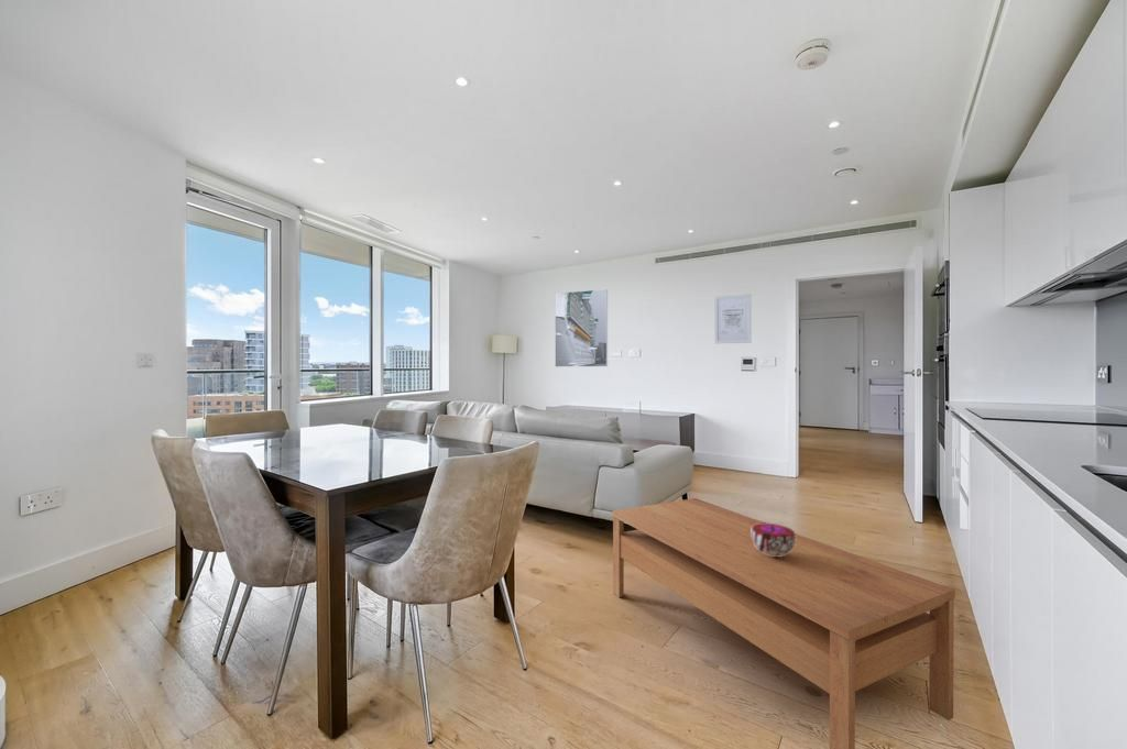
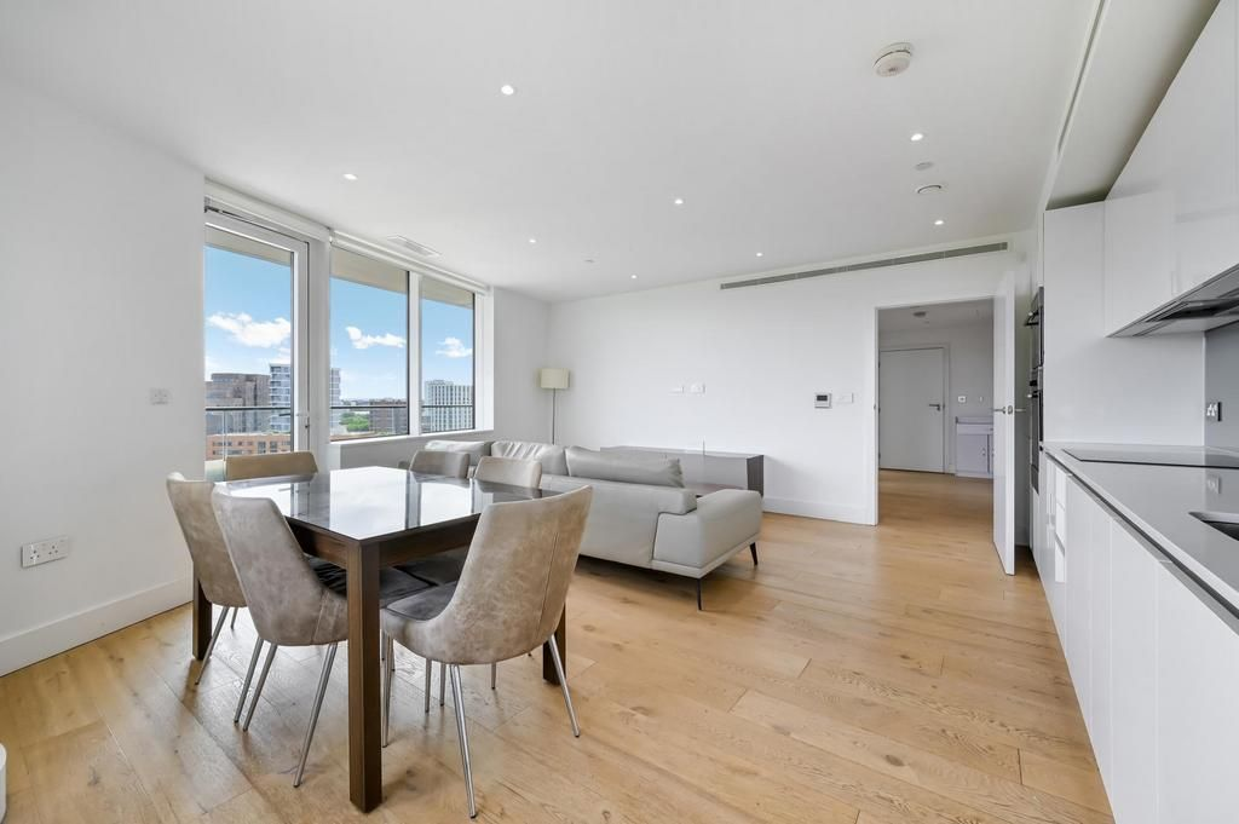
- decorative bowl [752,522,796,557]
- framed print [554,288,609,368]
- wall art [713,294,753,344]
- coffee table [612,497,956,749]
